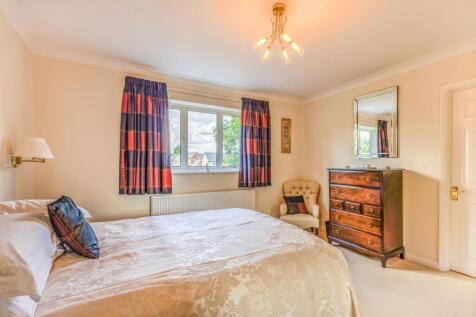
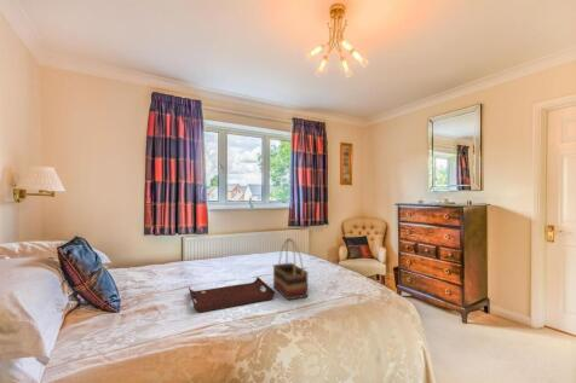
+ serving tray [188,275,276,314]
+ woven basket [272,237,310,301]
